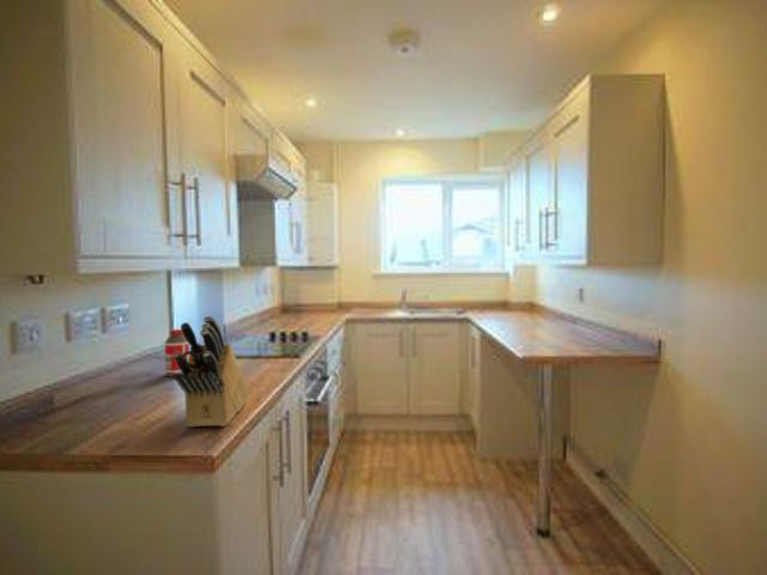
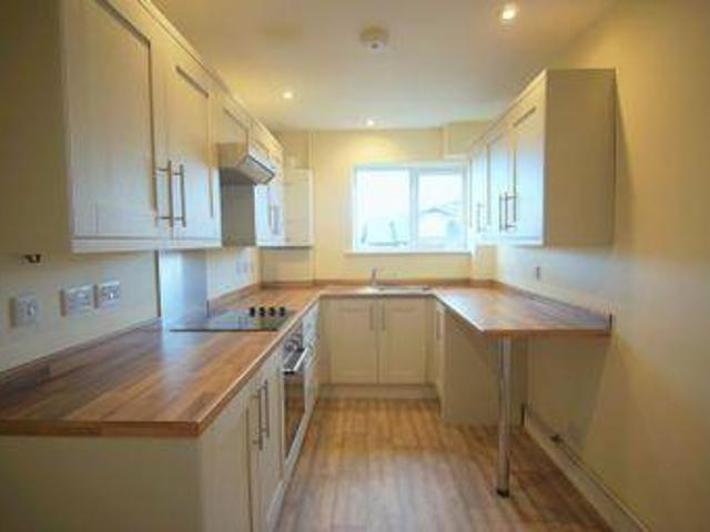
- bottle [164,328,191,379]
- knife block [173,315,250,428]
